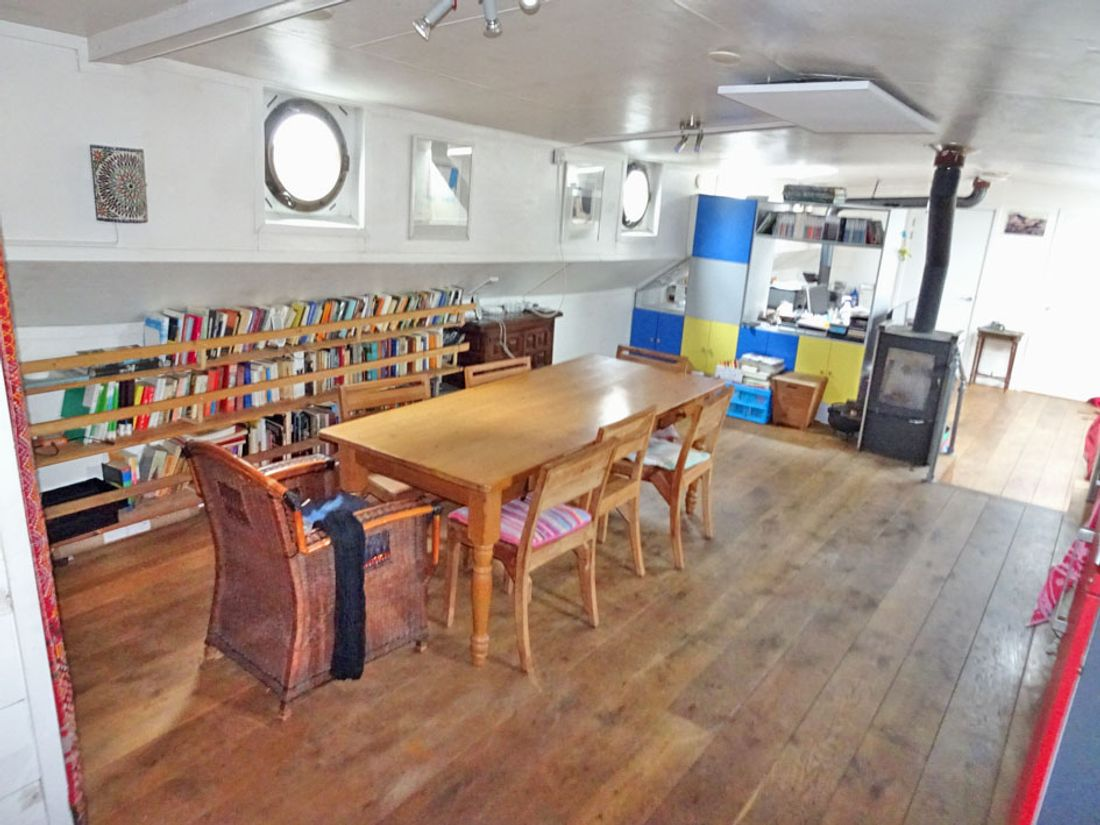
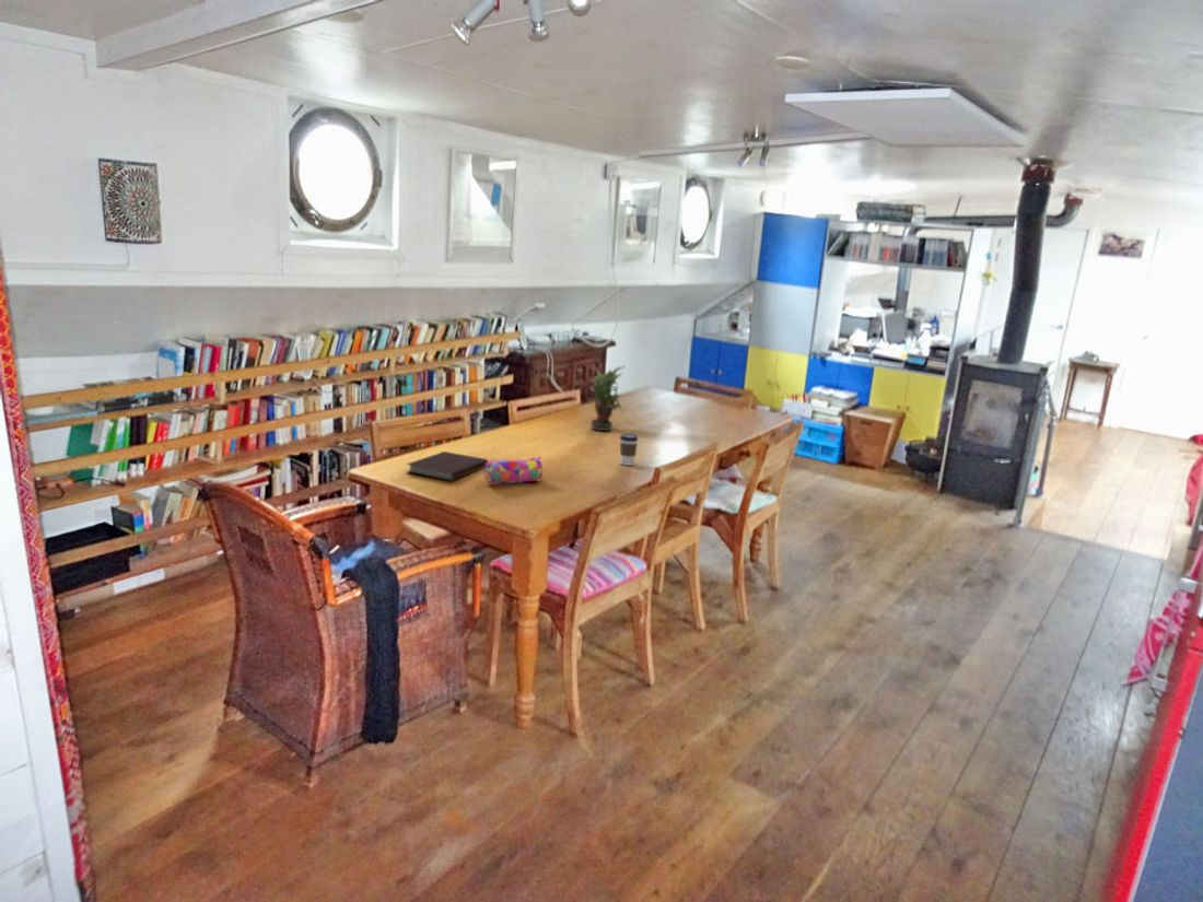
+ coffee cup [619,432,639,467]
+ pencil case [483,455,544,485]
+ potted plant [589,364,627,432]
+ notebook [405,450,489,481]
